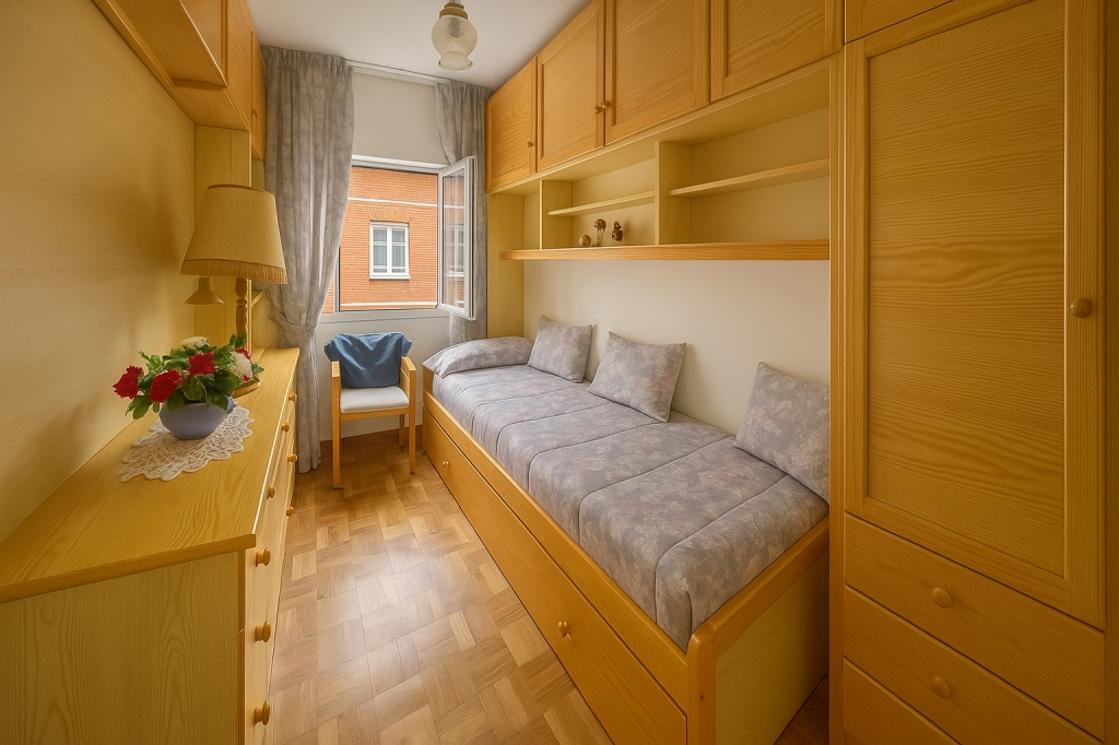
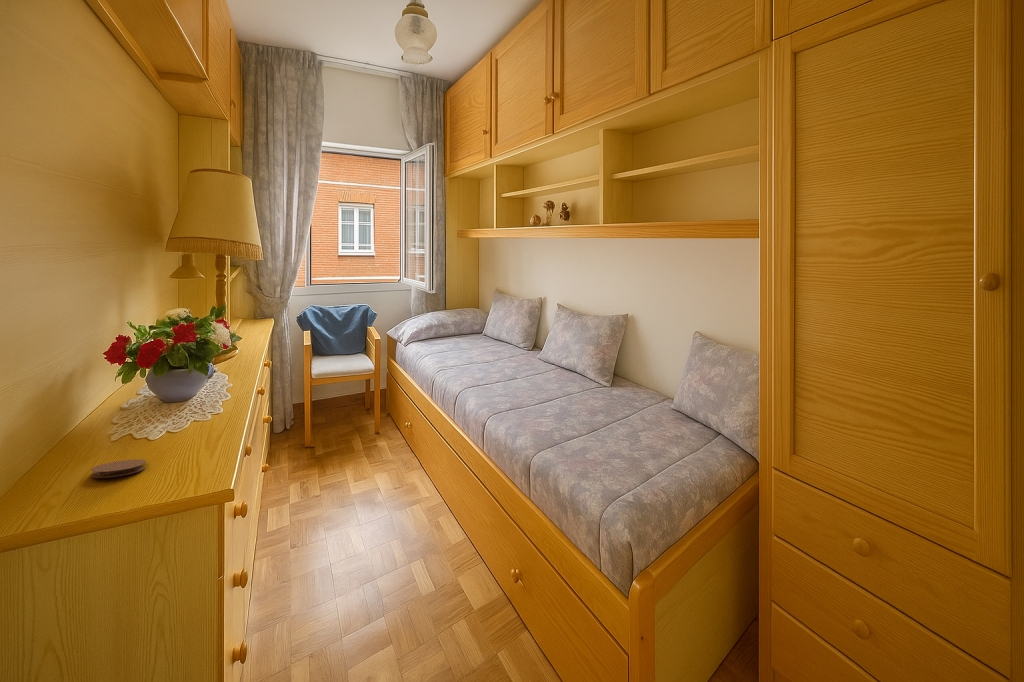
+ coaster [90,458,147,479]
